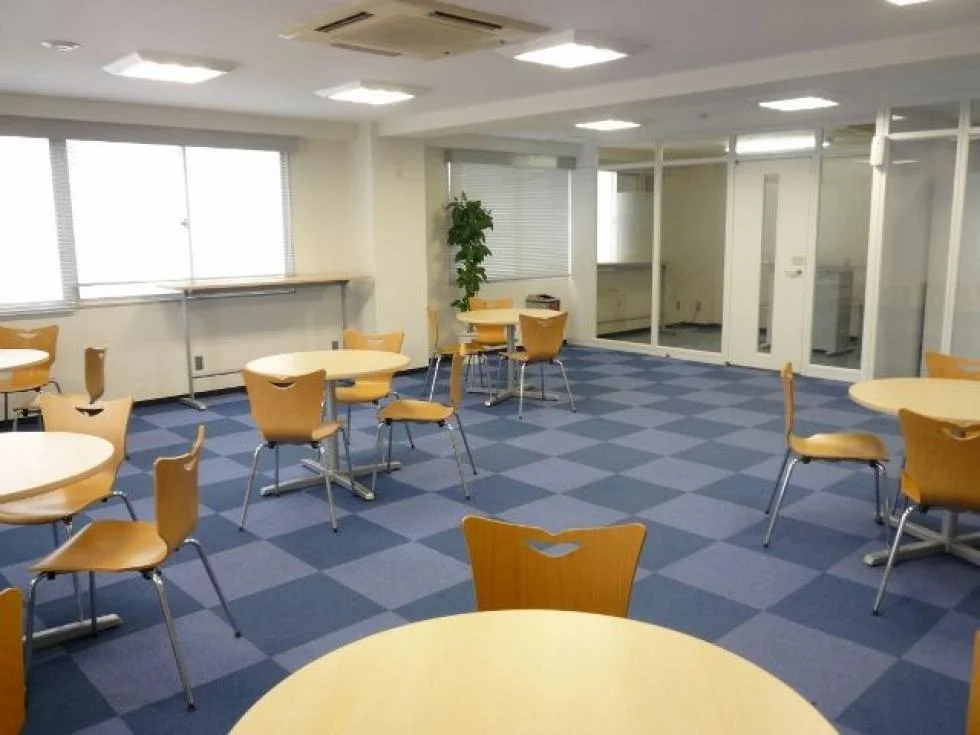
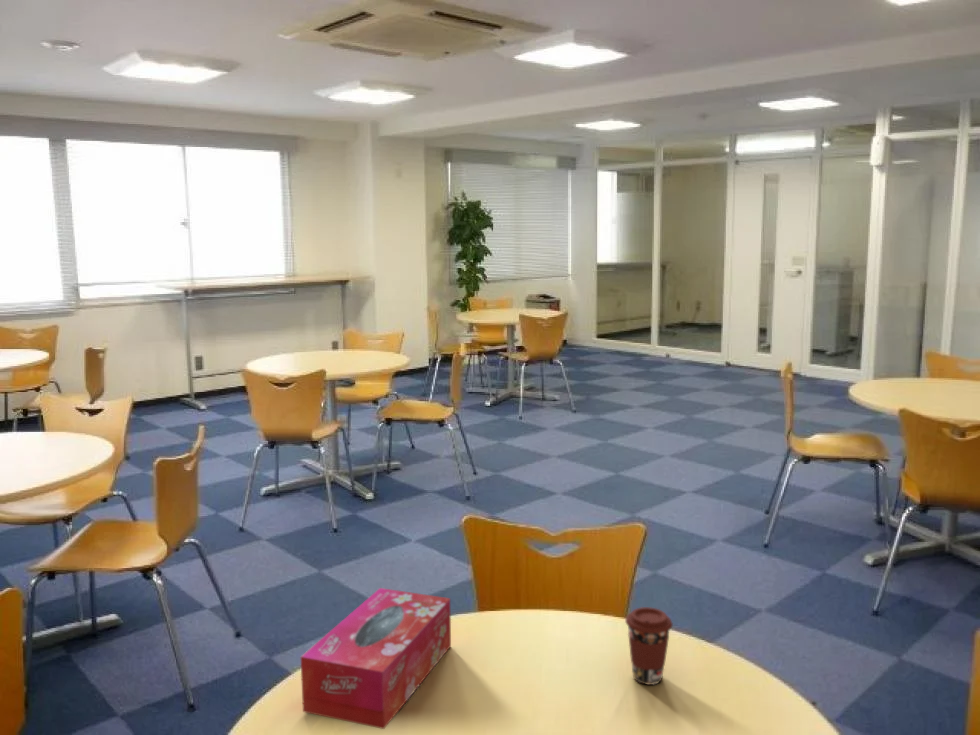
+ tissue box [300,587,452,730]
+ coffee cup [624,606,674,686]
